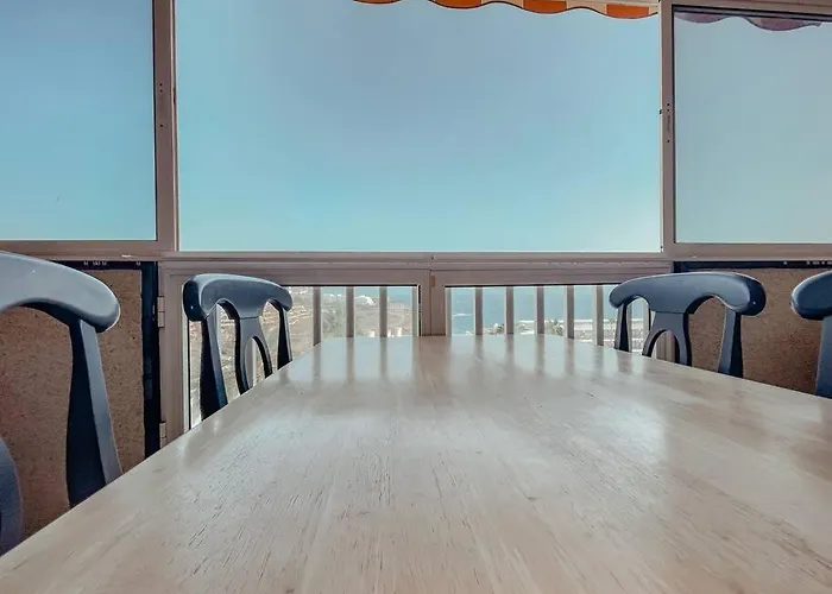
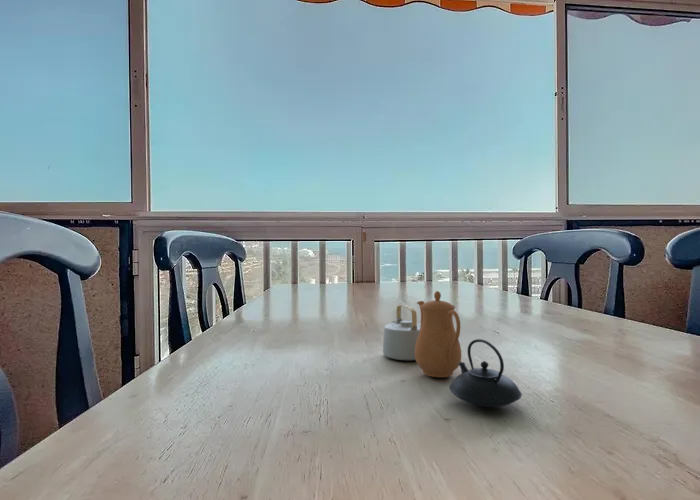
+ teapot [382,290,523,408]
